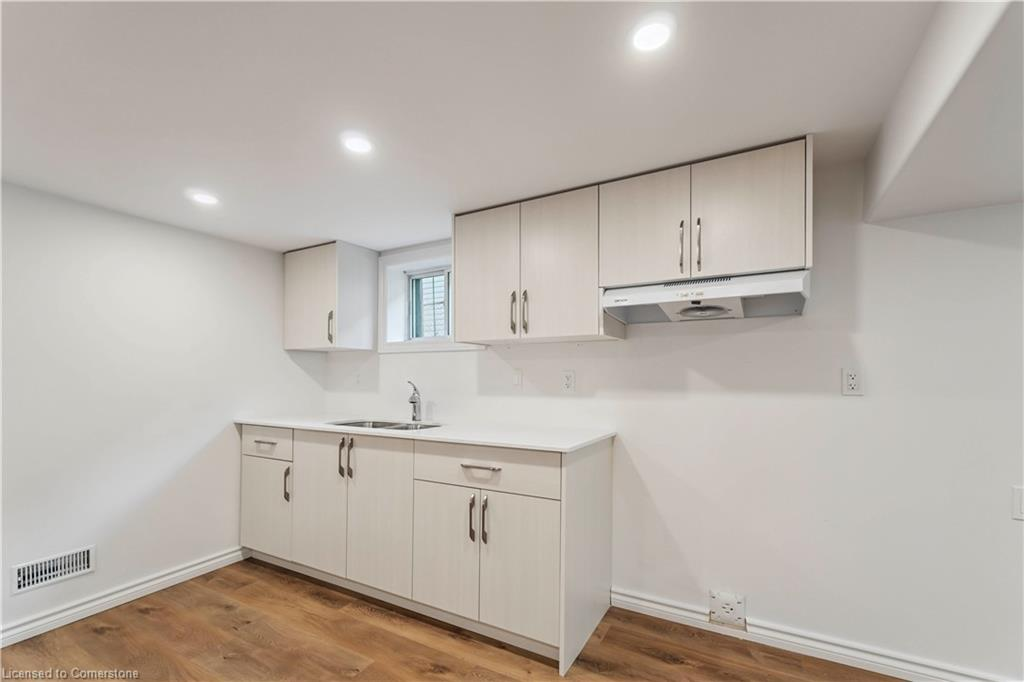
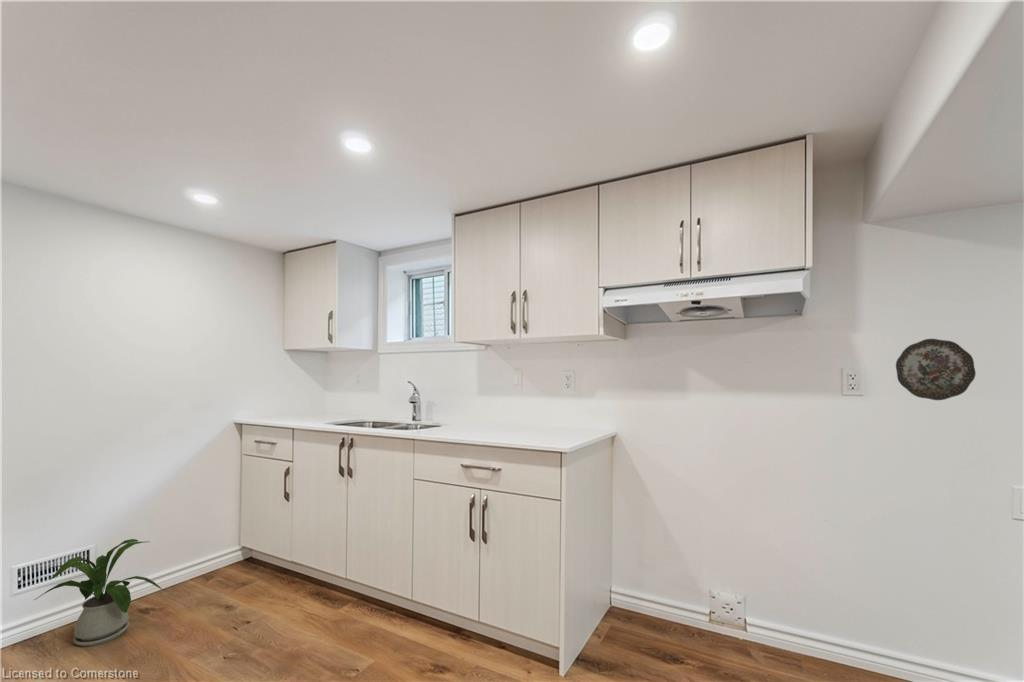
+ decorative plate [895,338,977,401]
+ house plant [33,538,163,647]
